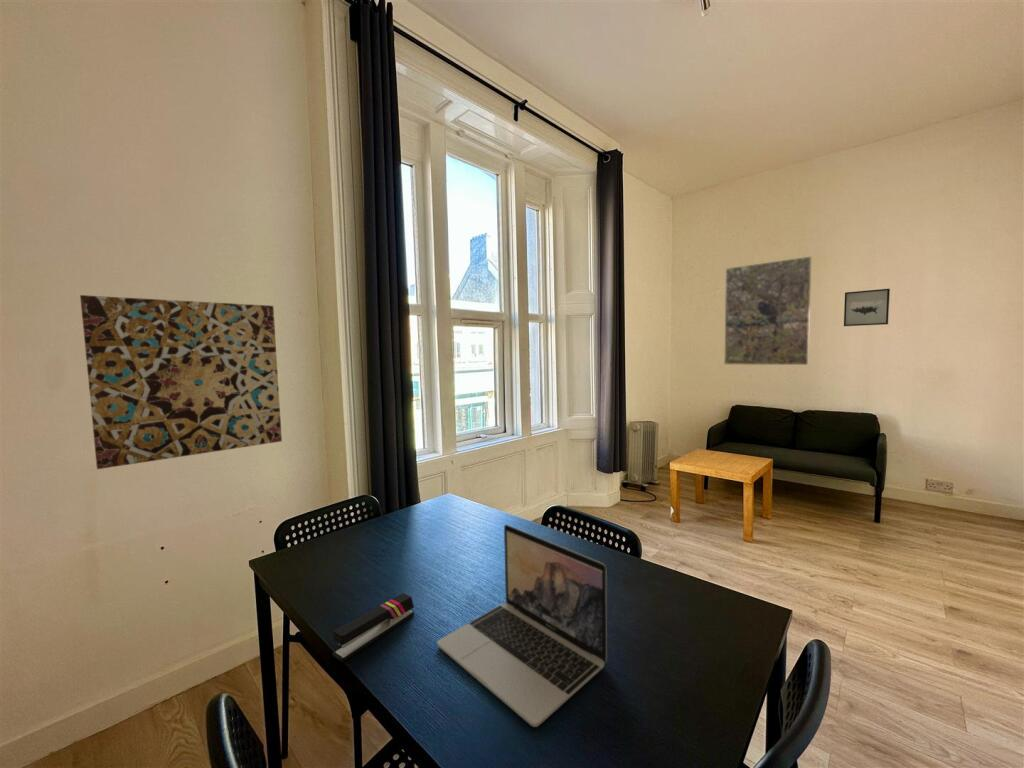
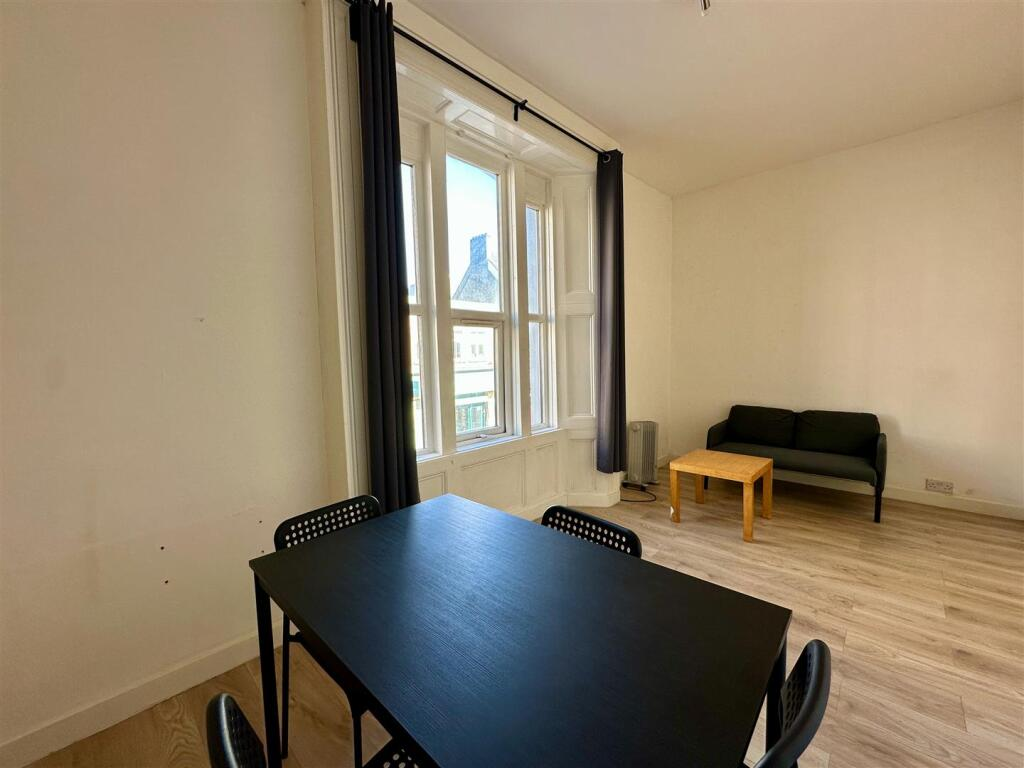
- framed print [723,255,813,366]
- wall art [843,288,891,327]
- laptop [436,523,608,728]
- wall art [79,294,283,470]
- stapler [332,592,415,663]
